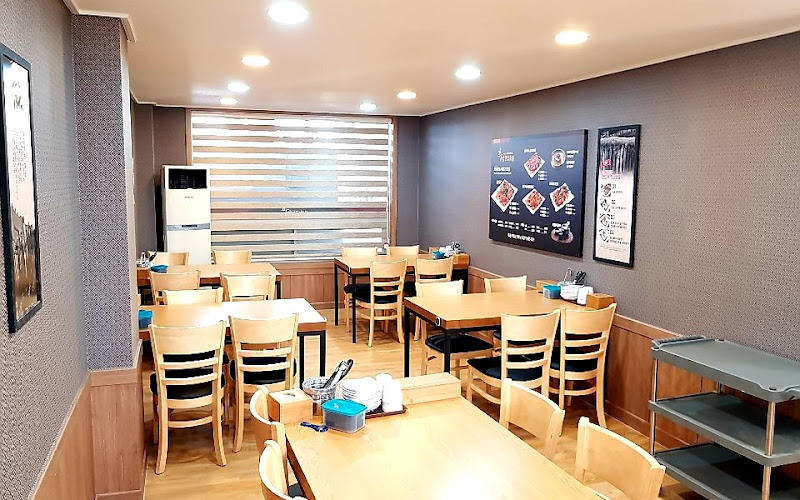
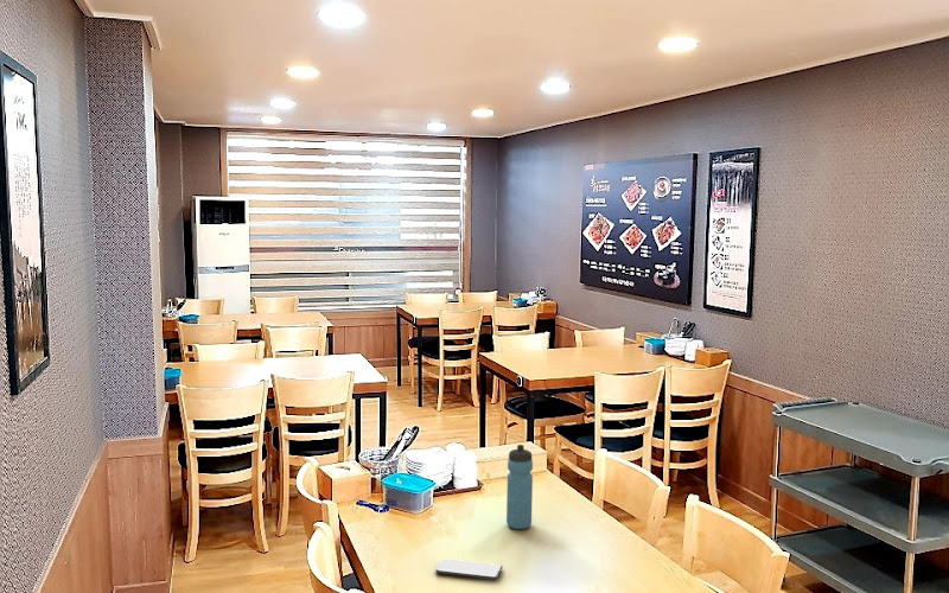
+ water bottle [505,444,534,530]
+ smartphone [434,557,504,582]
